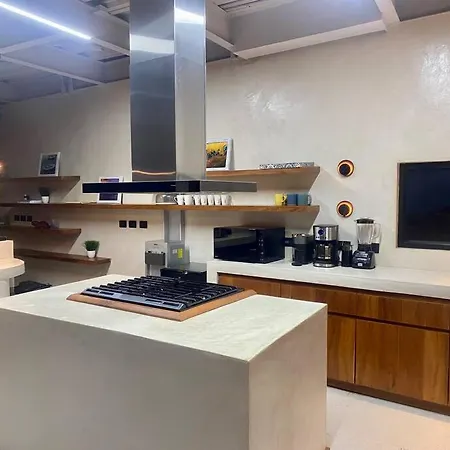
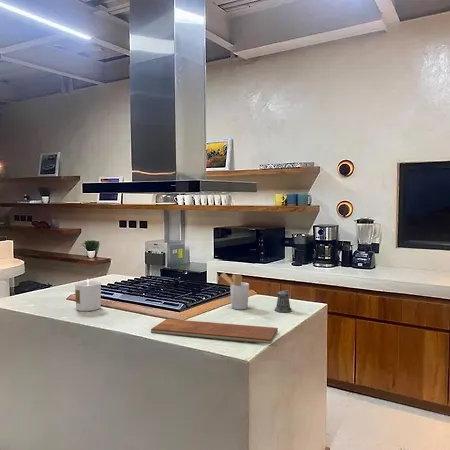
+ chopping board [150,318,279,345]
+ utensil holder [220,272,250,310]
+ candle [74,278,102,312]
+ pepper shaker [268,289,292,313]
